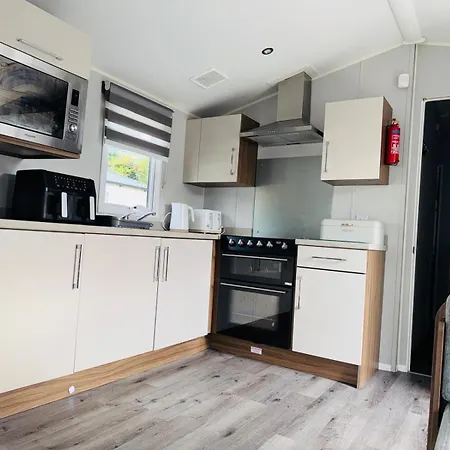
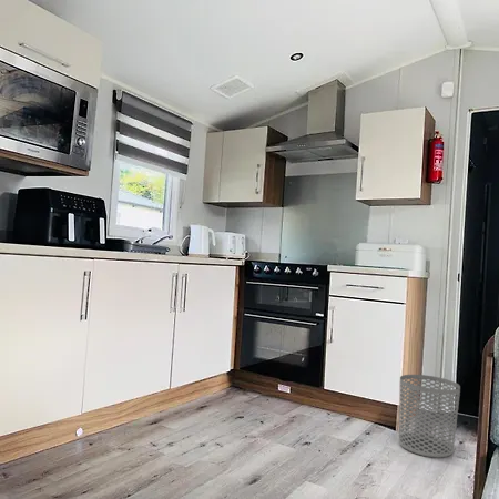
+ waste bin [398,374,461,459]
